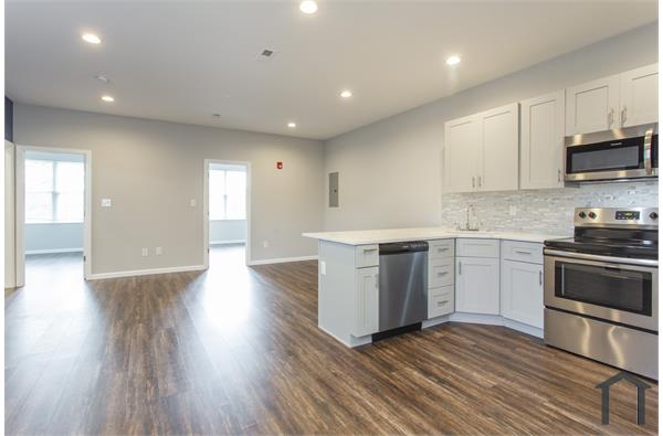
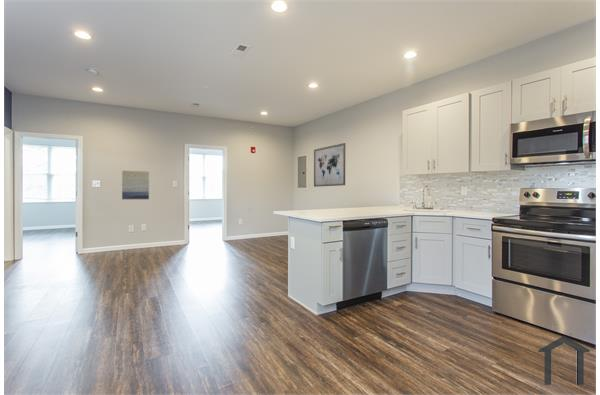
+ wall art [313,142,346,188]
+ wall art [121,170,150,200]
